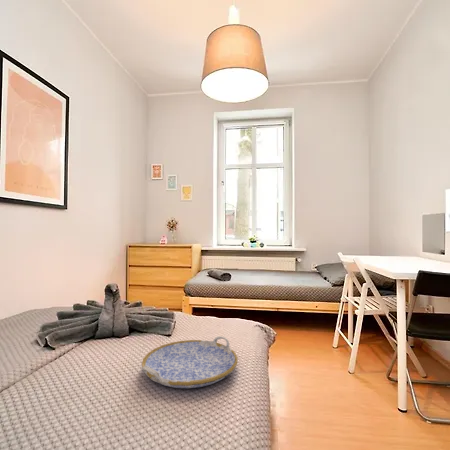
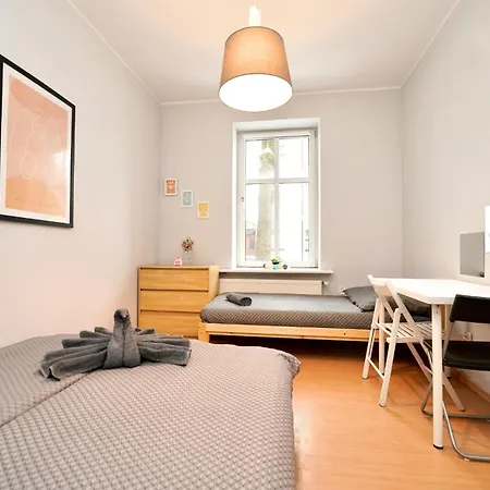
- serving tray [140,335,239,389]
